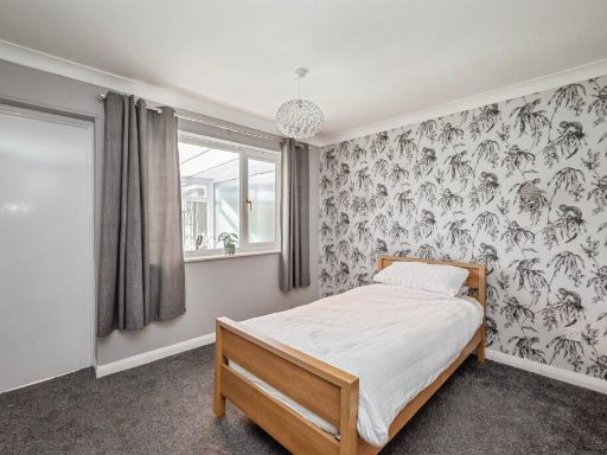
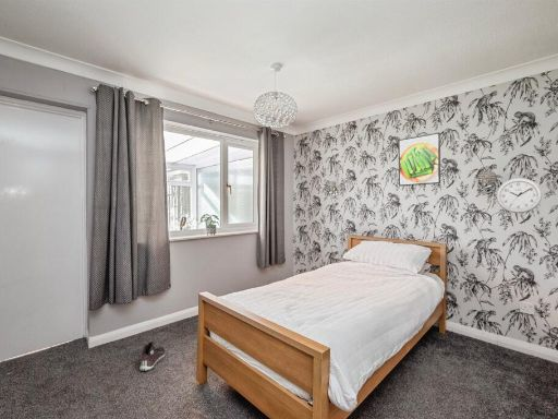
+ wall clock [495,177,544,214]
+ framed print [398,131,441,187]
+ sneaker [138,340,167,372]
